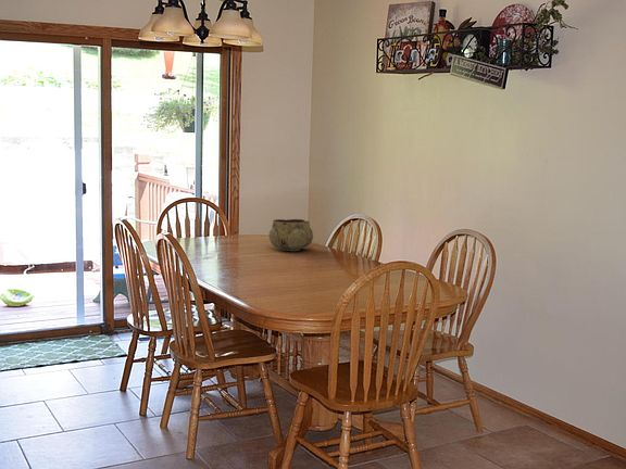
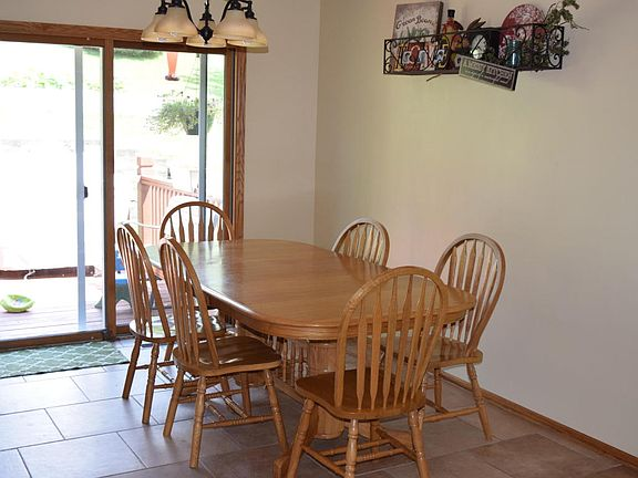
- decorative bowl [267,218,314,252]
